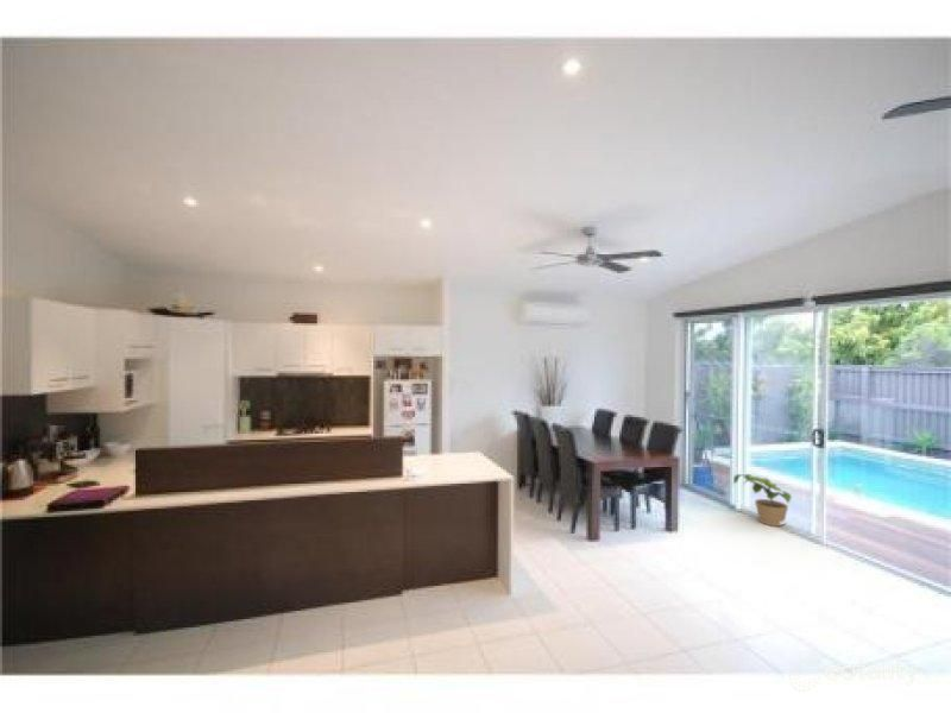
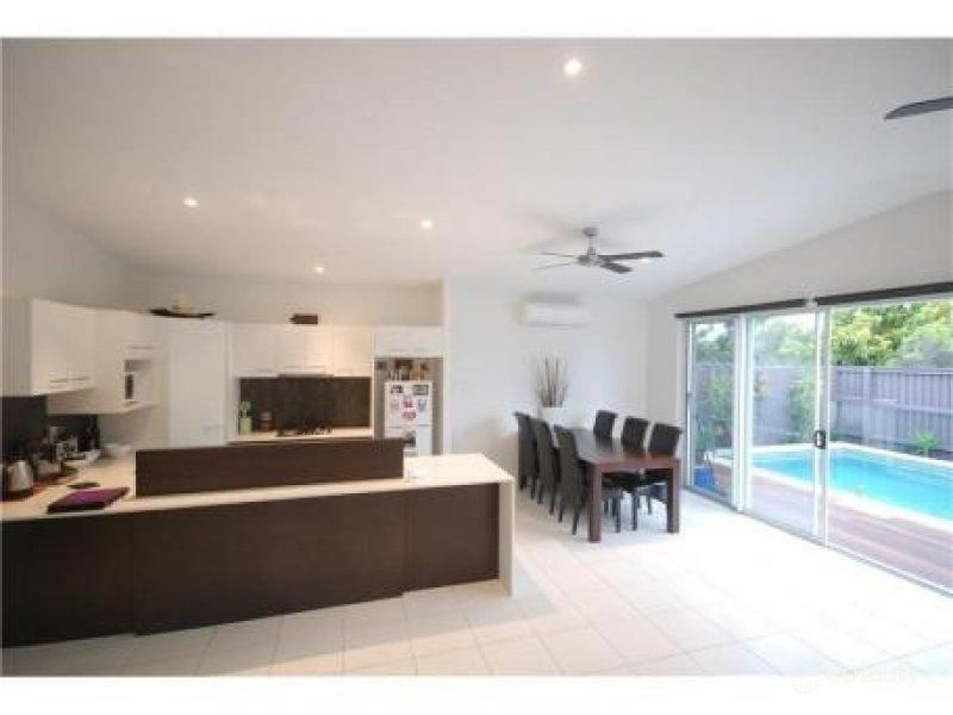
- potted plant [732,473,793,528]
